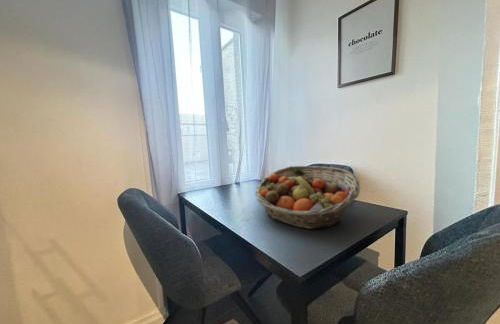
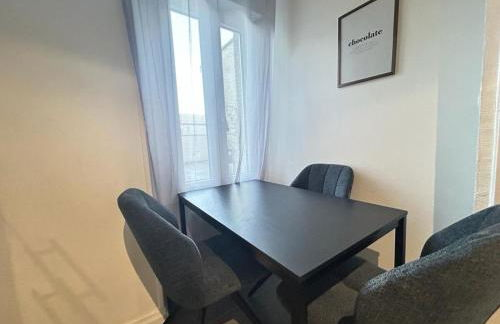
- fruit basket [254,165,361,230]
